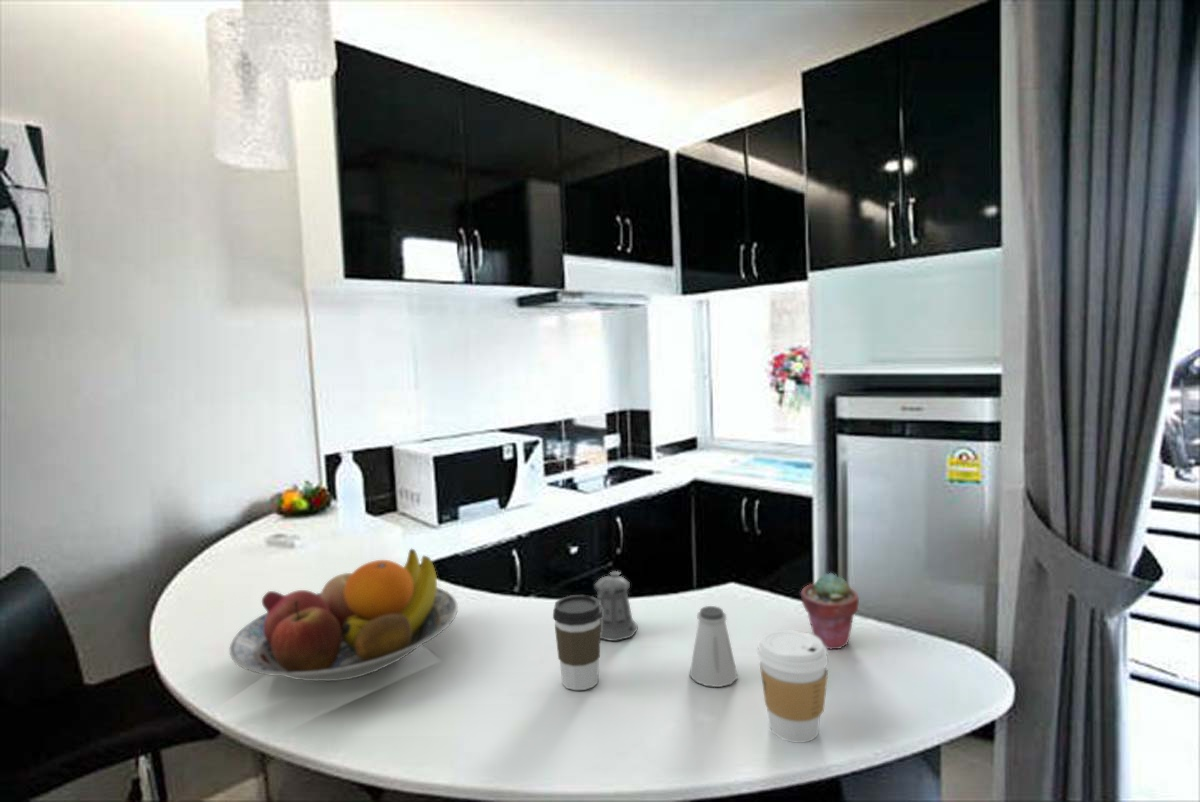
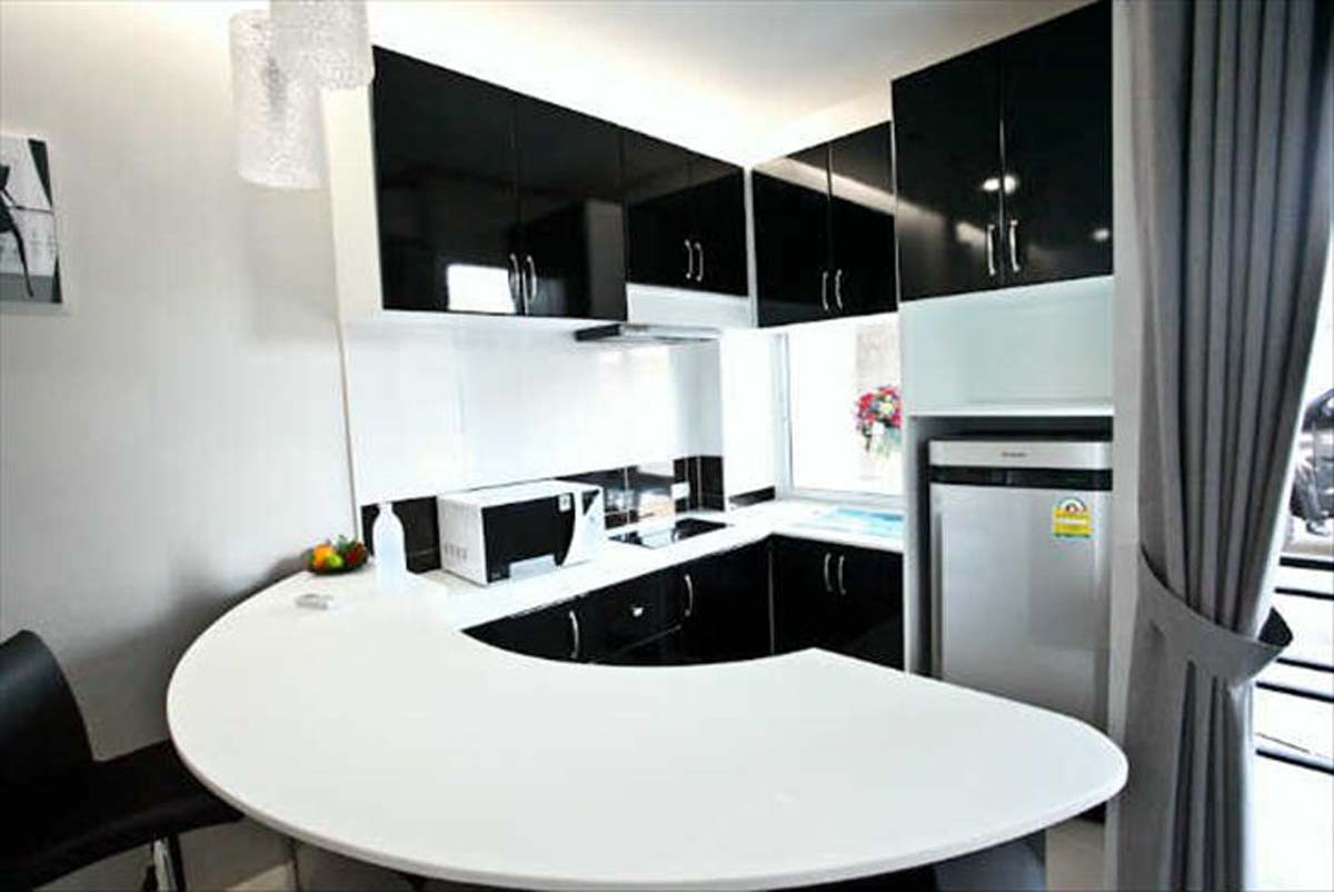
- pepper shaker [594,570,639,642]
- coffee cup [756,629,829,744]
- fruit bowl [229,548,459,682]
- saltshaker [689,605,738,688]
- potted succulent [800,572,860,650]
- coffee cup [552,594,602,691]
